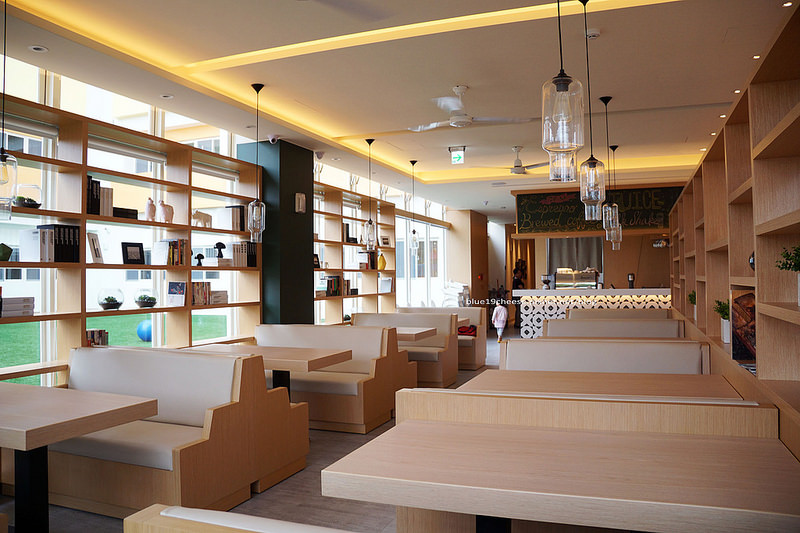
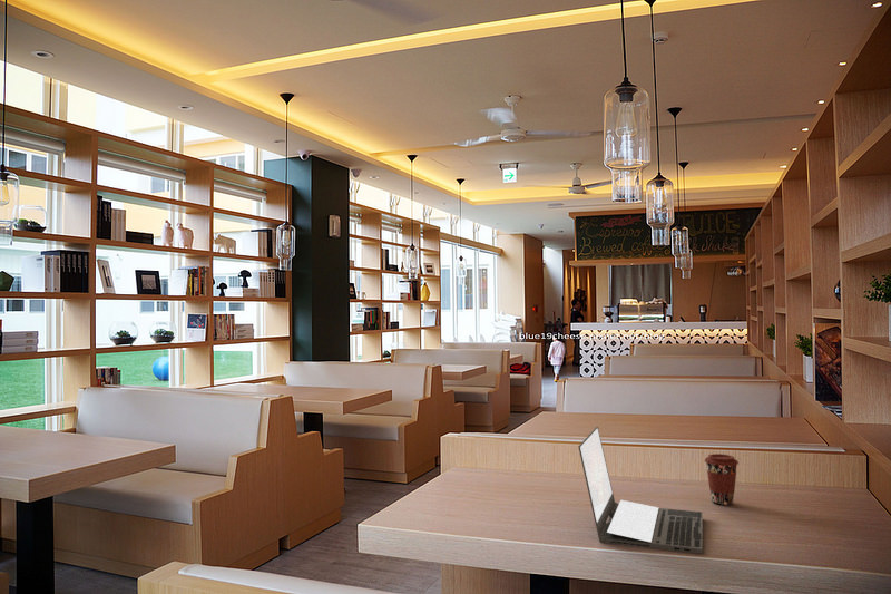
+ coffee cup [704,452,740,506]
+ laptop [577,426,704,555]
